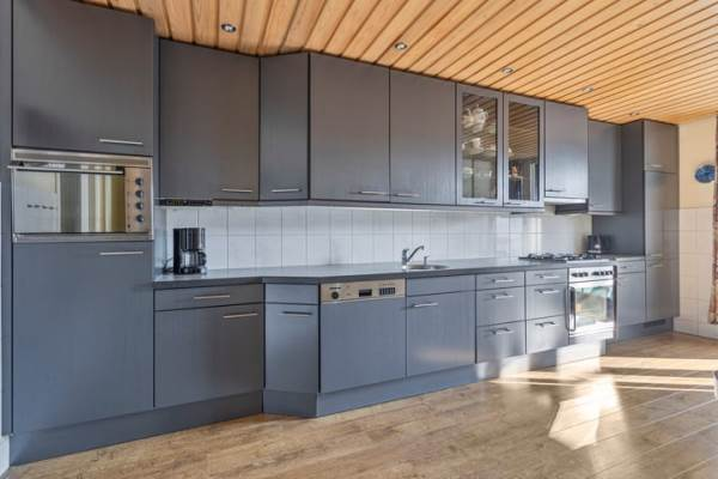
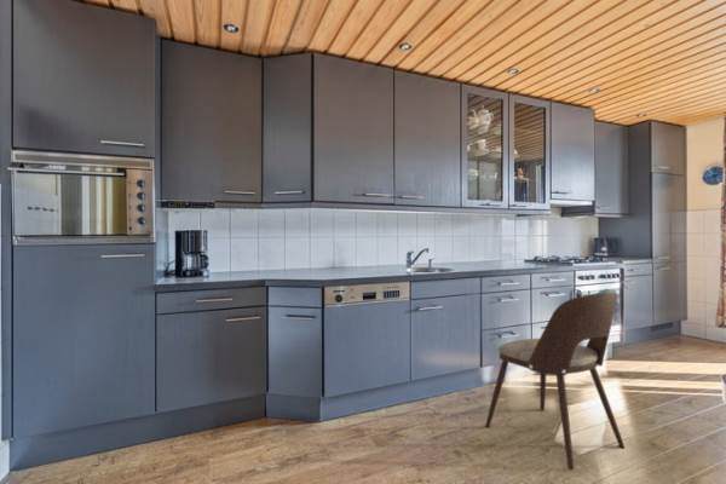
+ dining chair [484,290,626,471]
